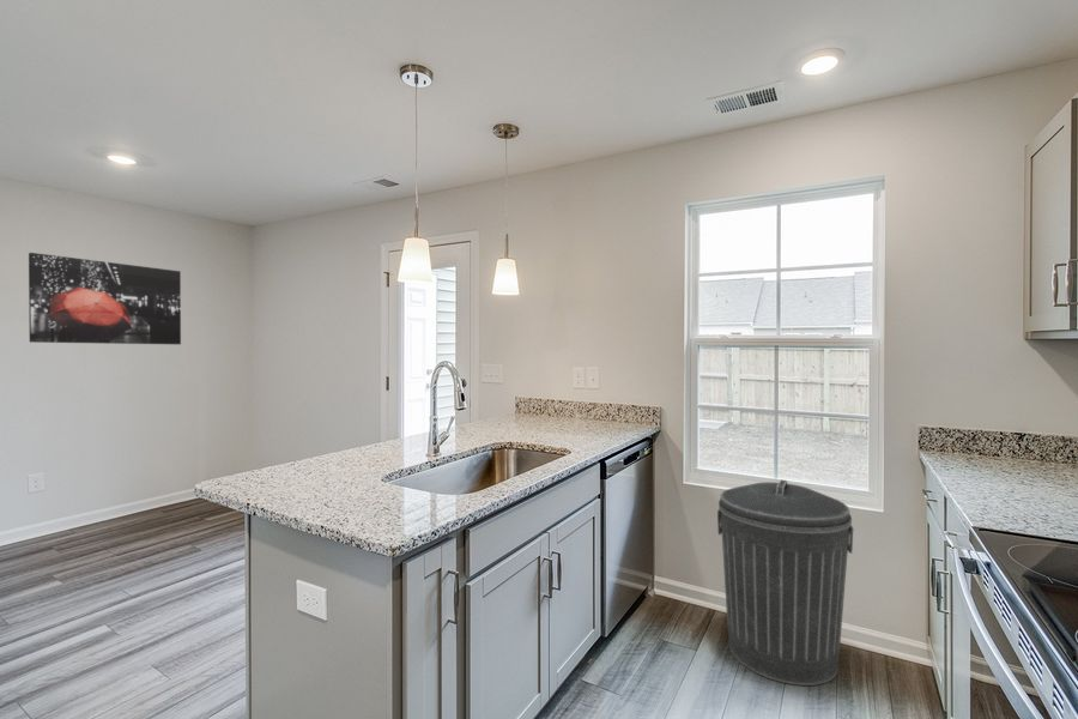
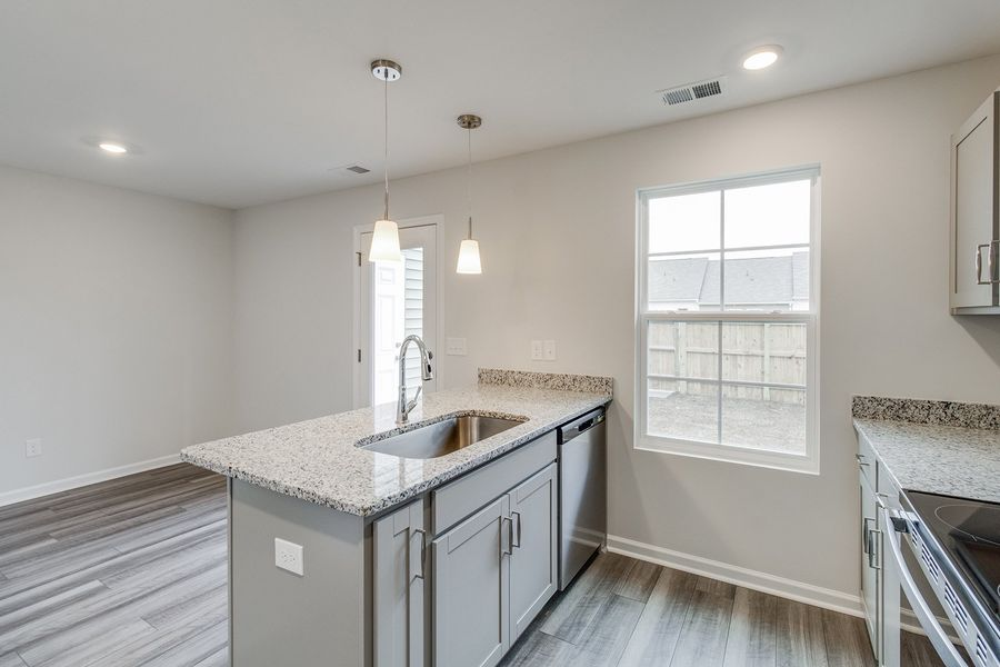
- wall art [28,252,182,345]
- trash can [716,478,855,687]
